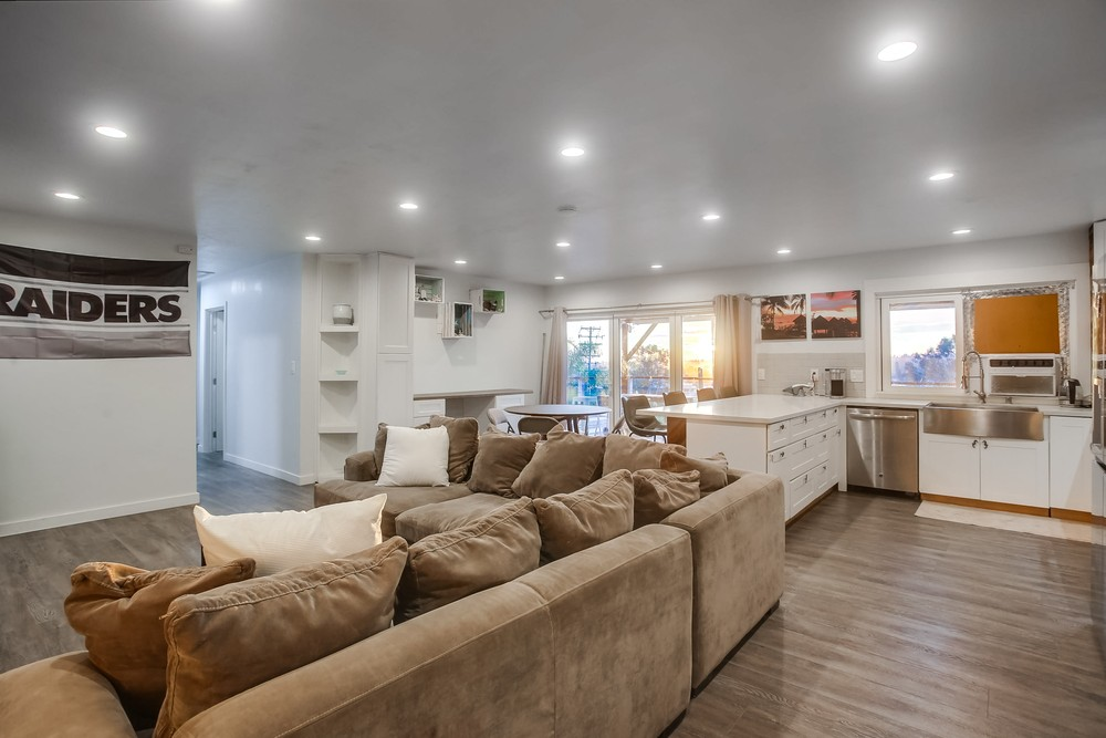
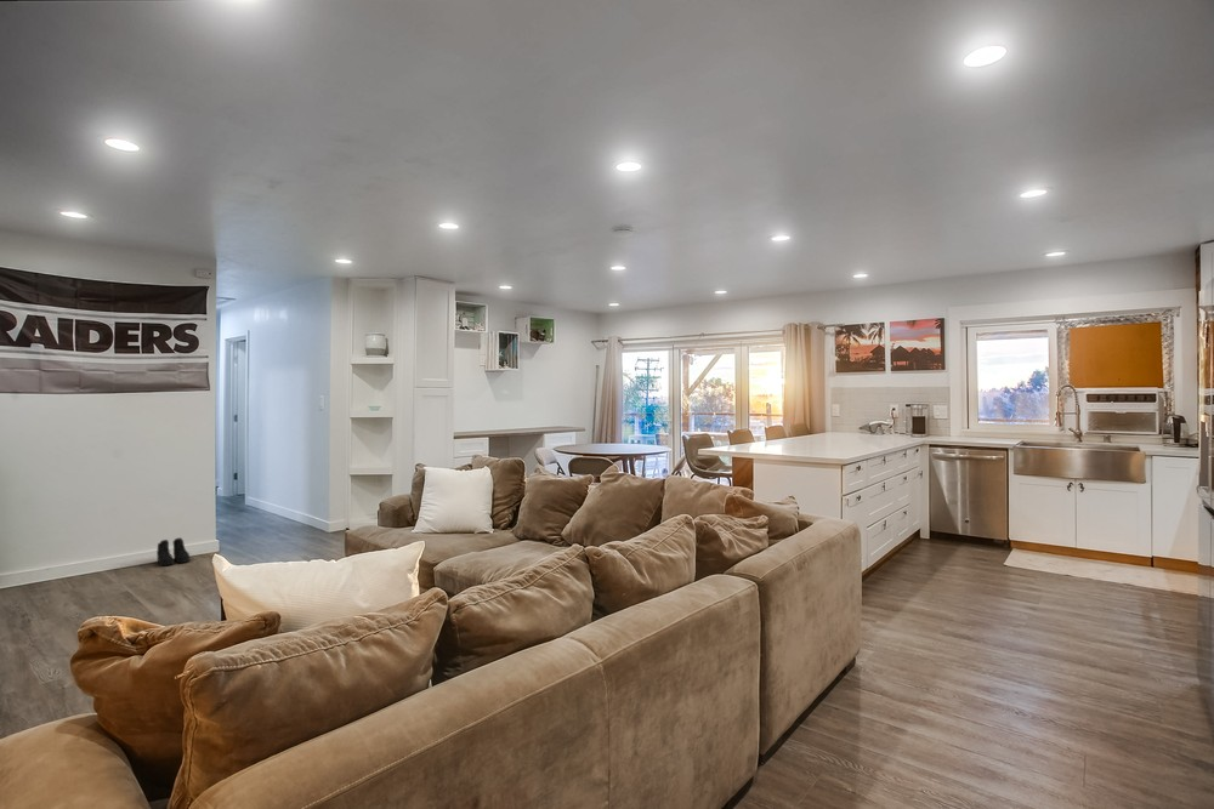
+ boots [155,536,192,566]
